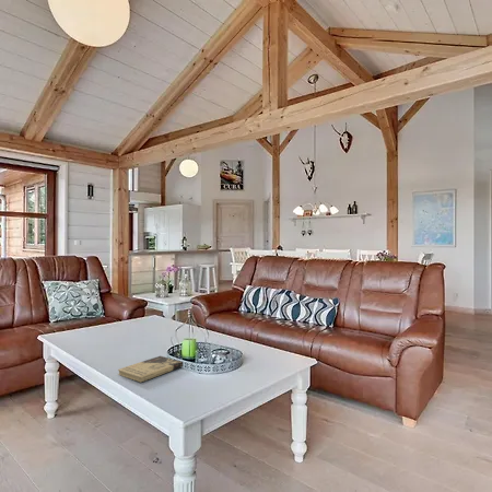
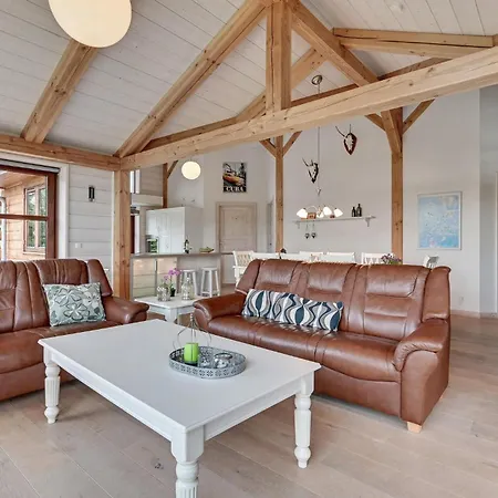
- book [117,355,184,384]
